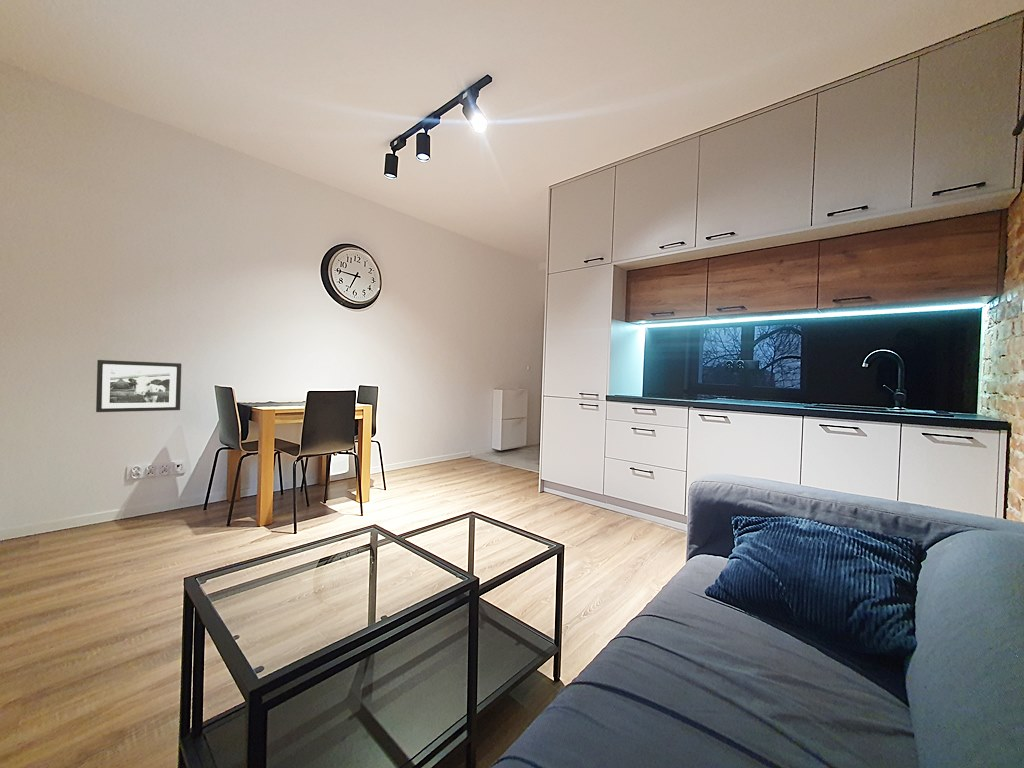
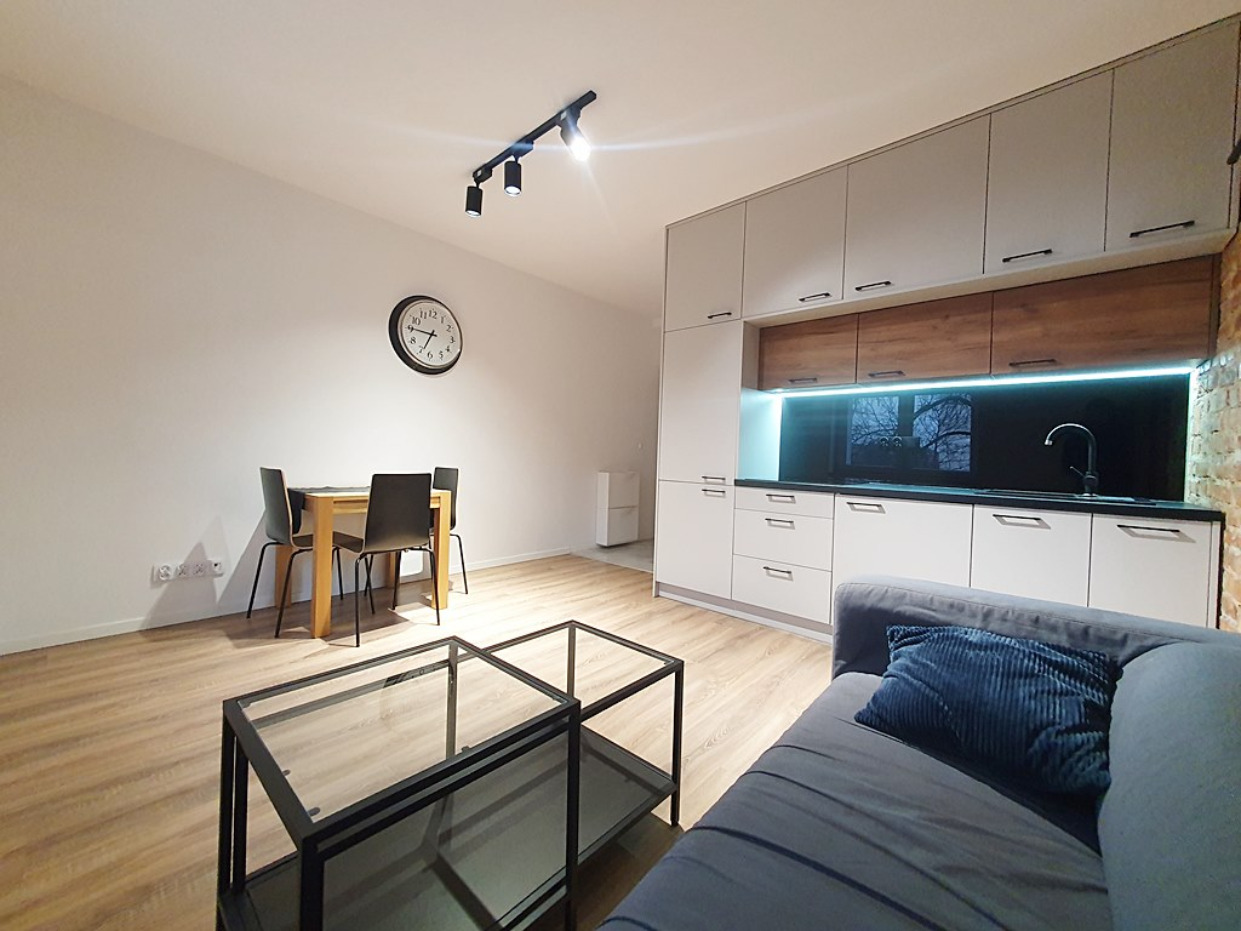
- picture frame [95,359,182,413]
